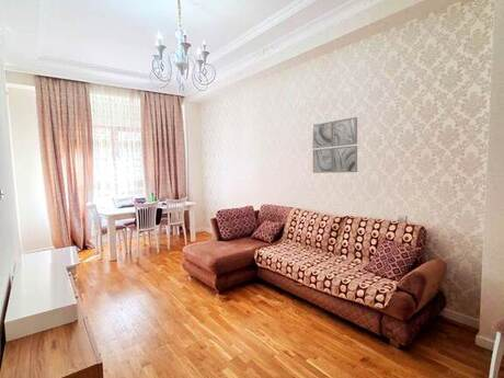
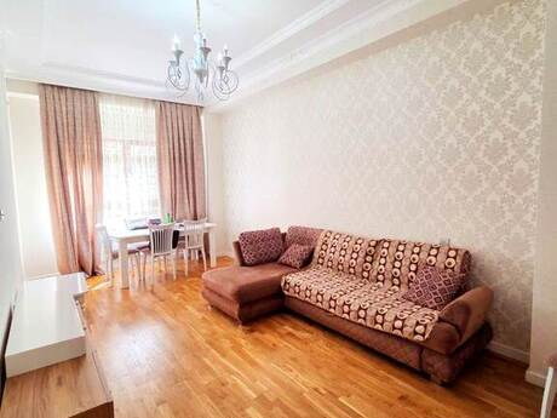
- wall art [311,116,358,174]
